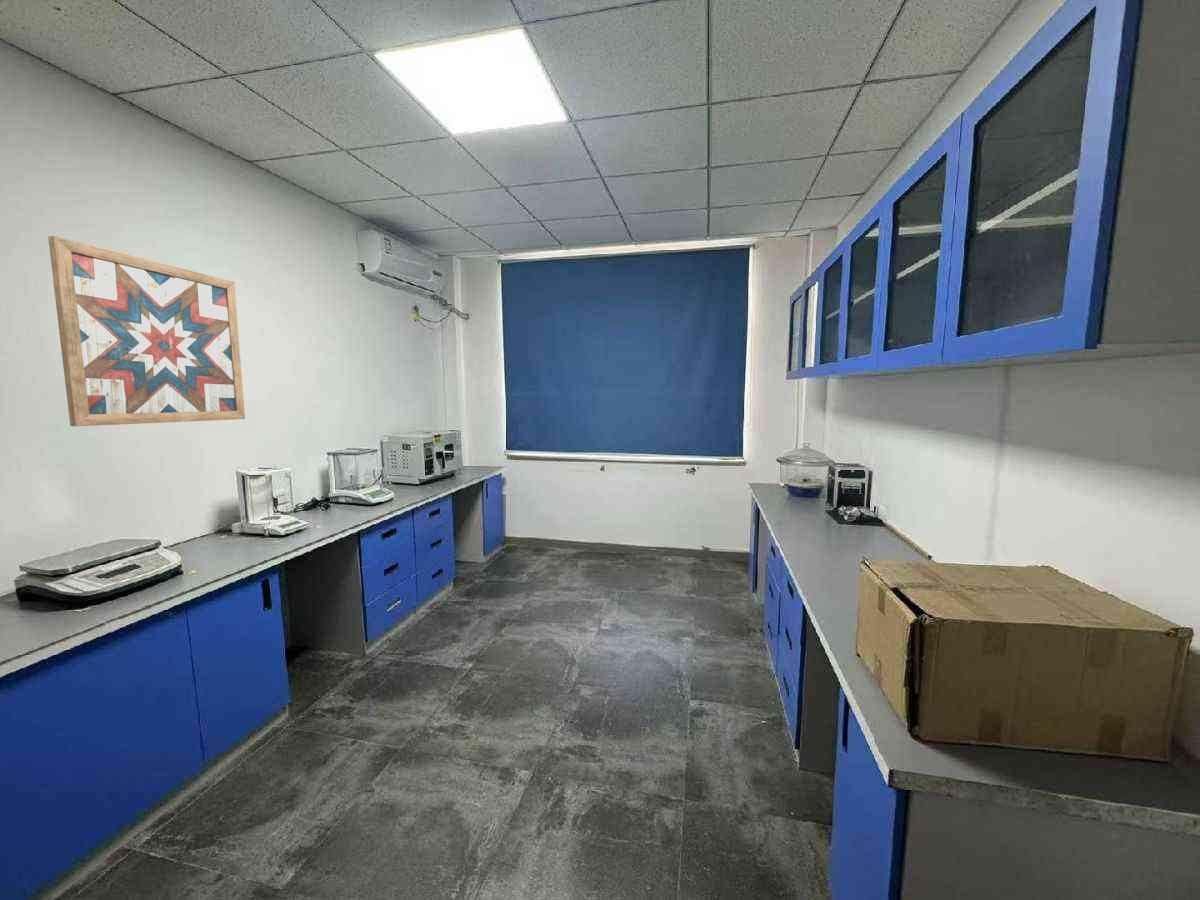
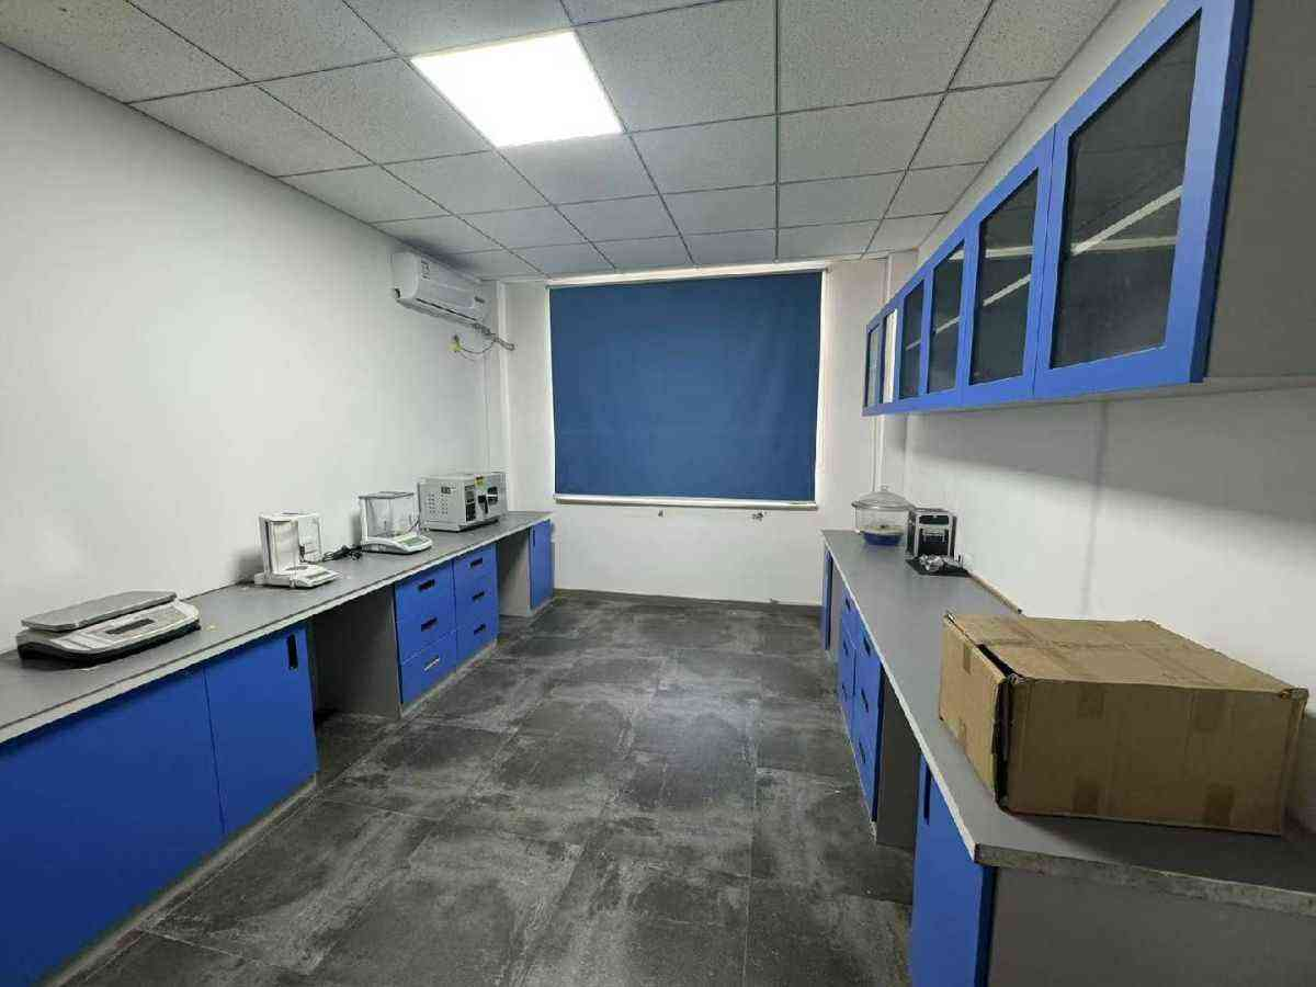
- wall art [47,235,246,427]
